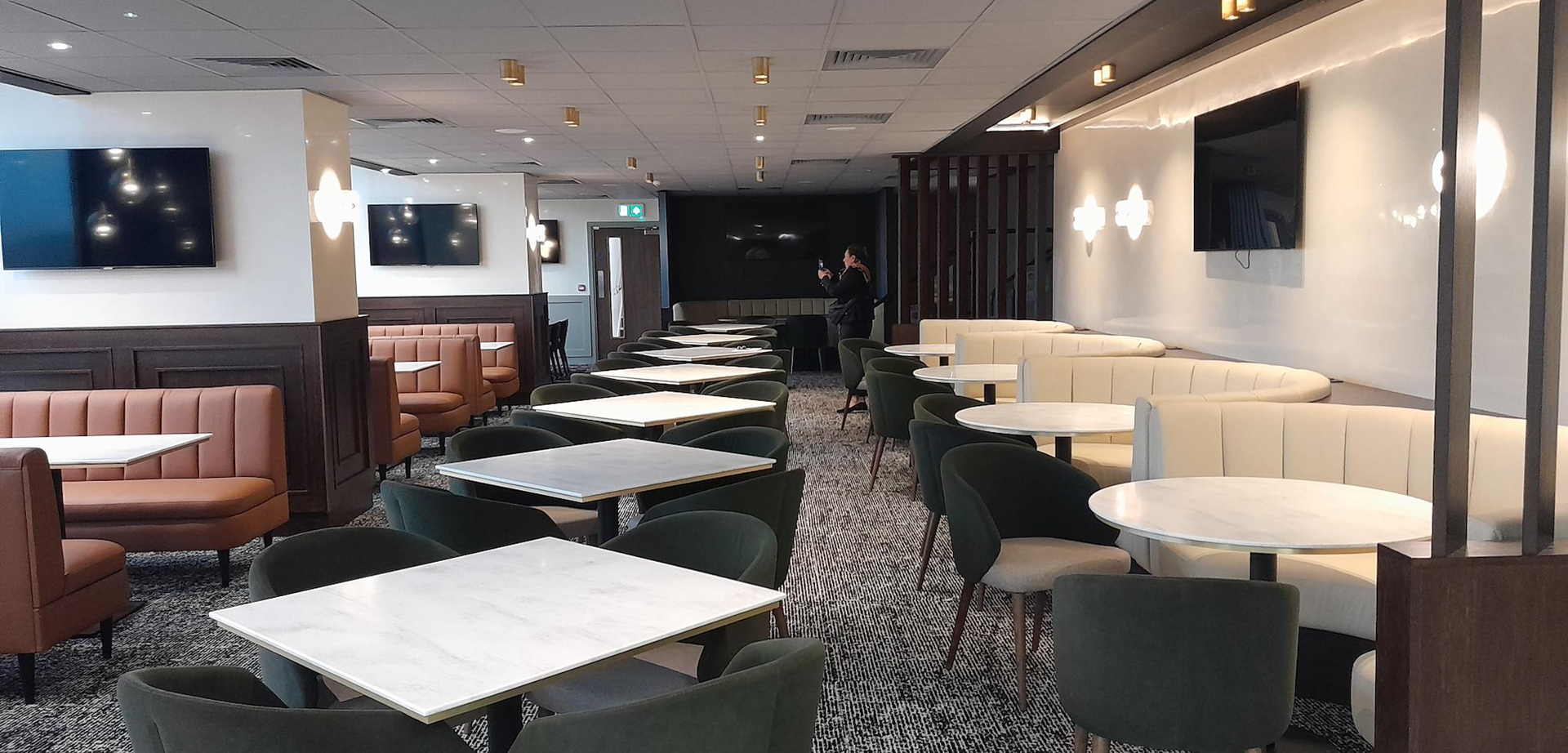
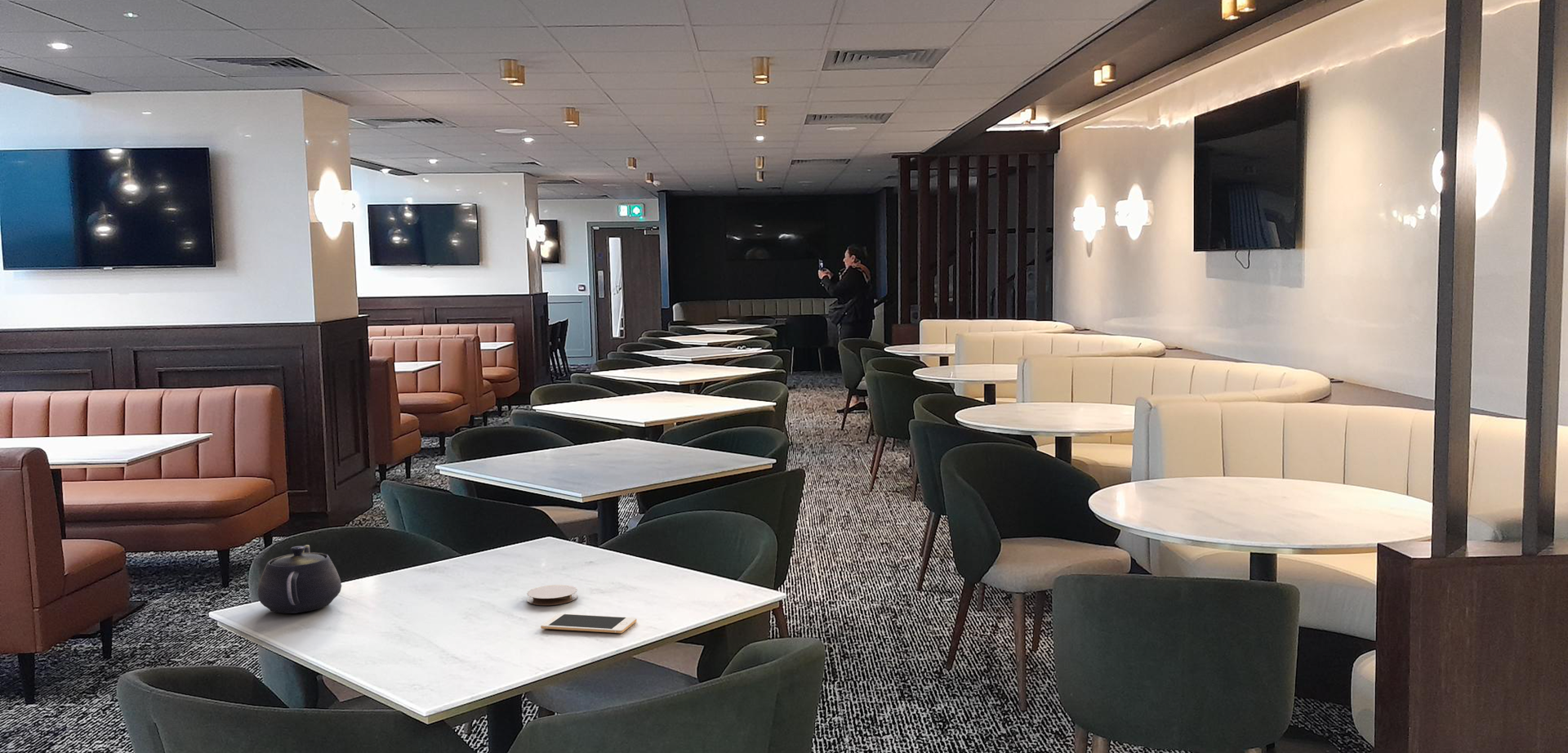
+ teapot [257,544,342,614]
+ coaster [526,584,578,606]
+ cell phone [540,613,638,634]
